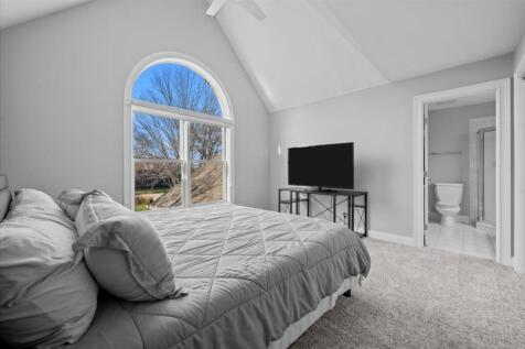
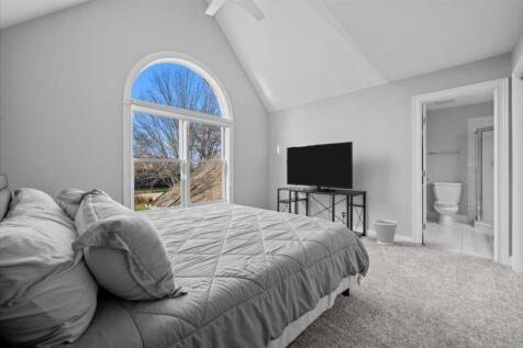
+ wastebasket [372,218,399,246]
